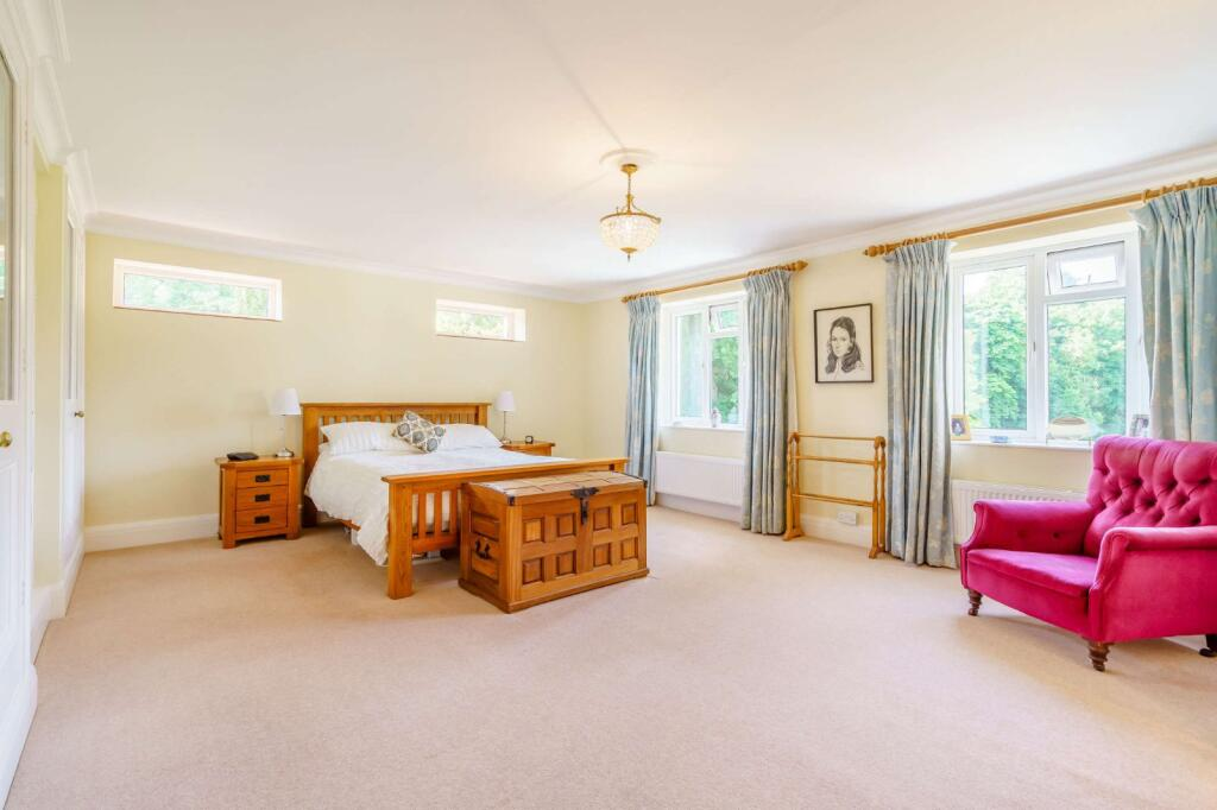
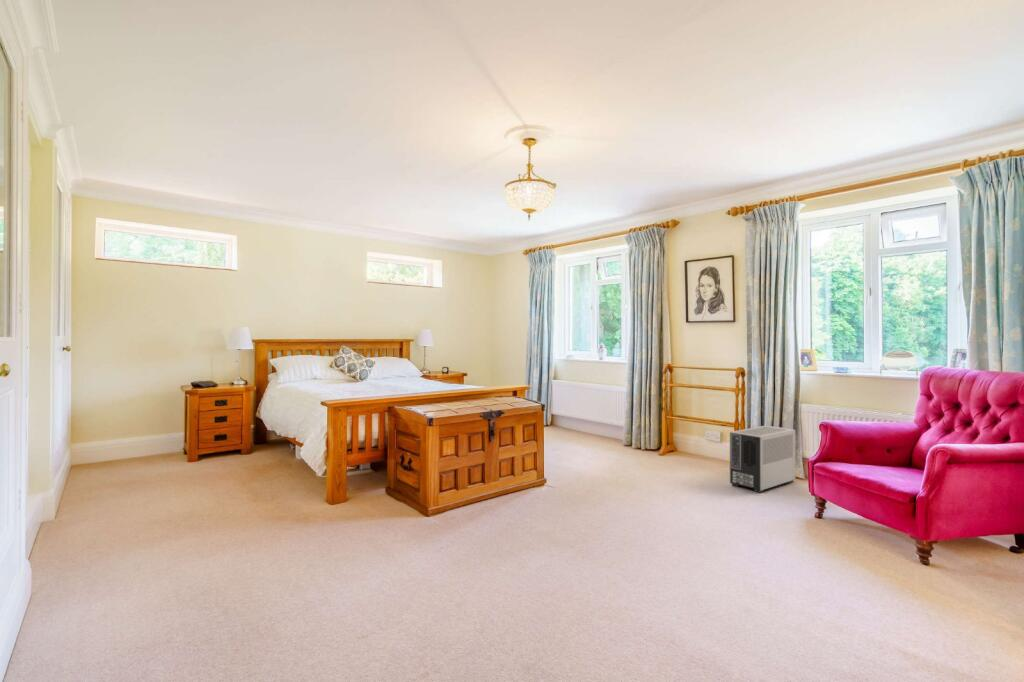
+ air purifier [729,425,796,494]
